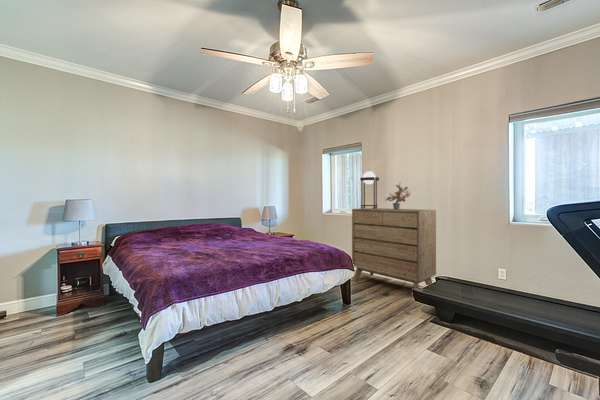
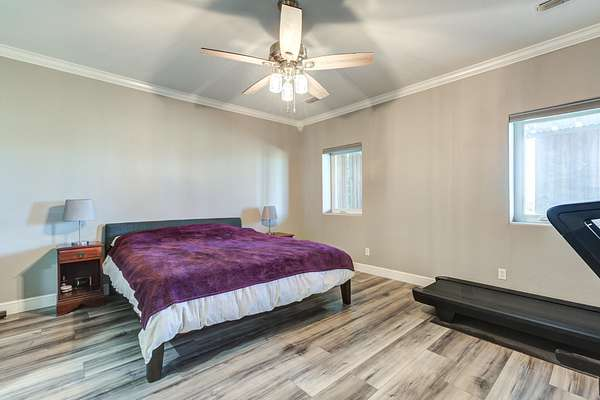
- potted plant [381,183,412,210]
- table lamp [358,170,380,209]
- dresser [351,207,437,288]
